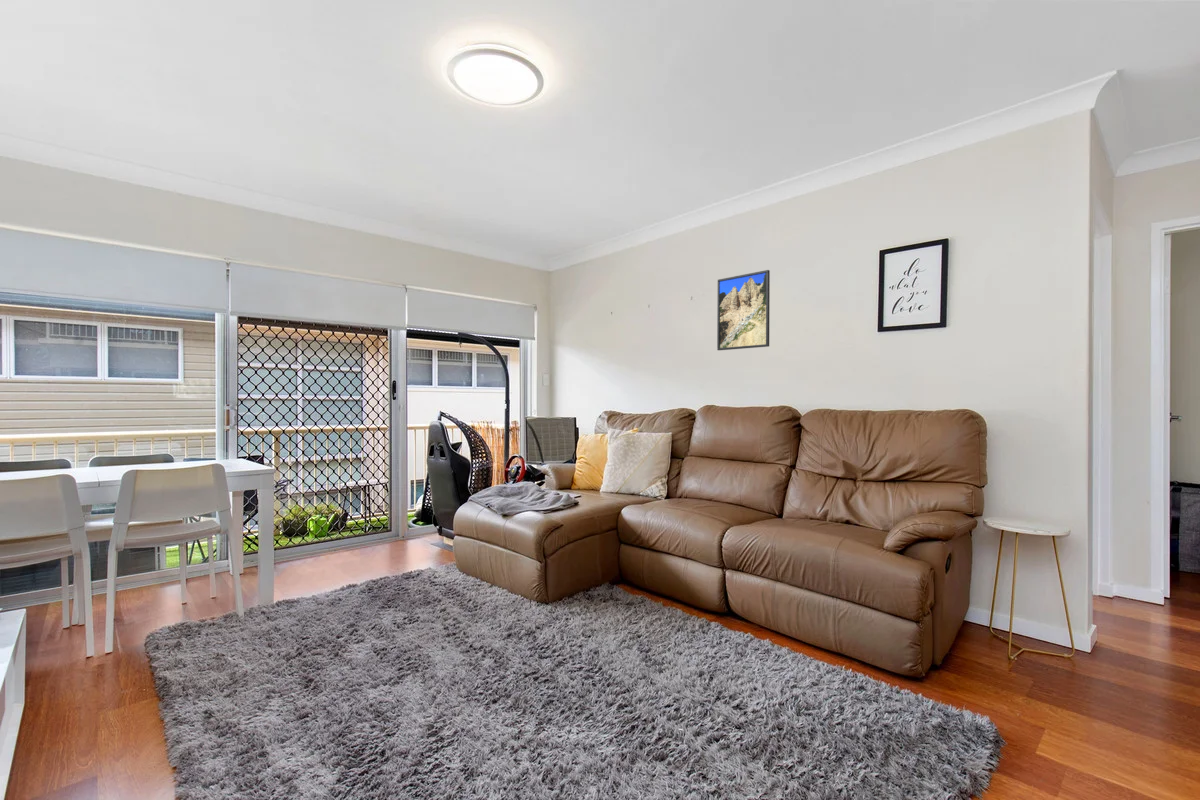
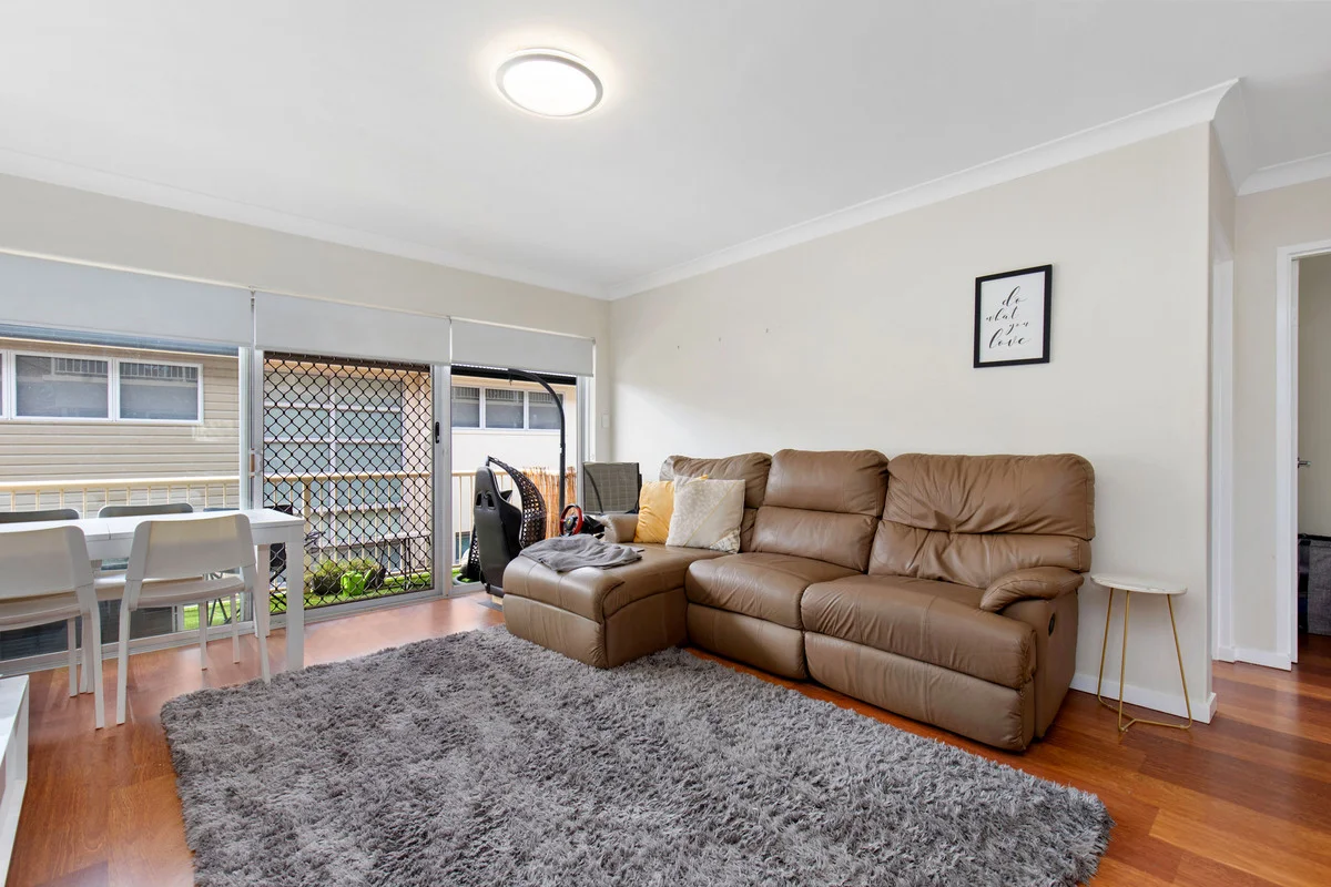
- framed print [716,269,771,351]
